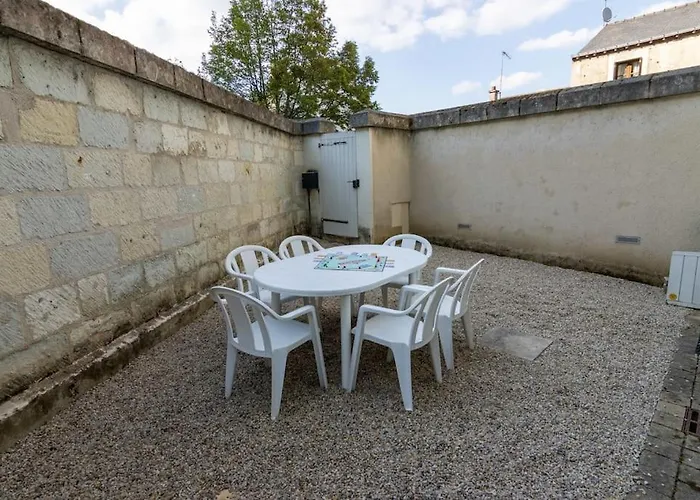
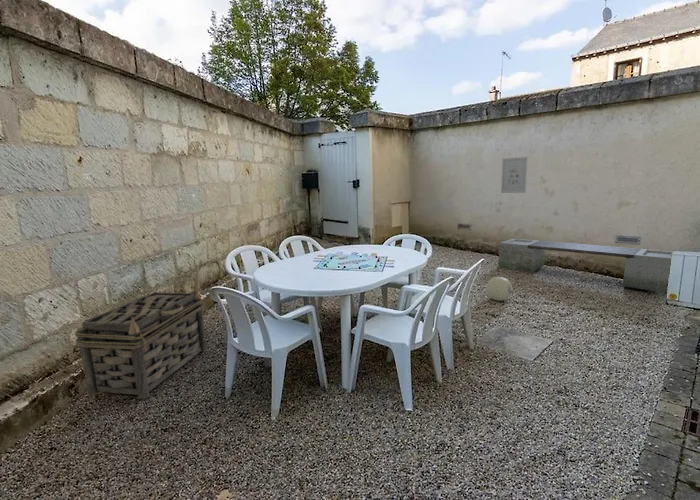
+ ball [485,276,513,302]
+ garden bench [498,238,672,294]
+ basket [74,286,207,400]
+ wall art [500,156,528,194]
